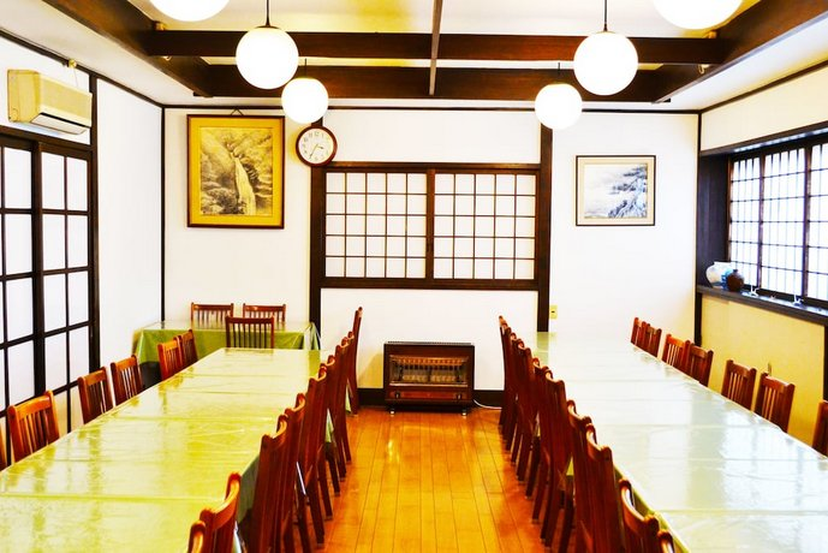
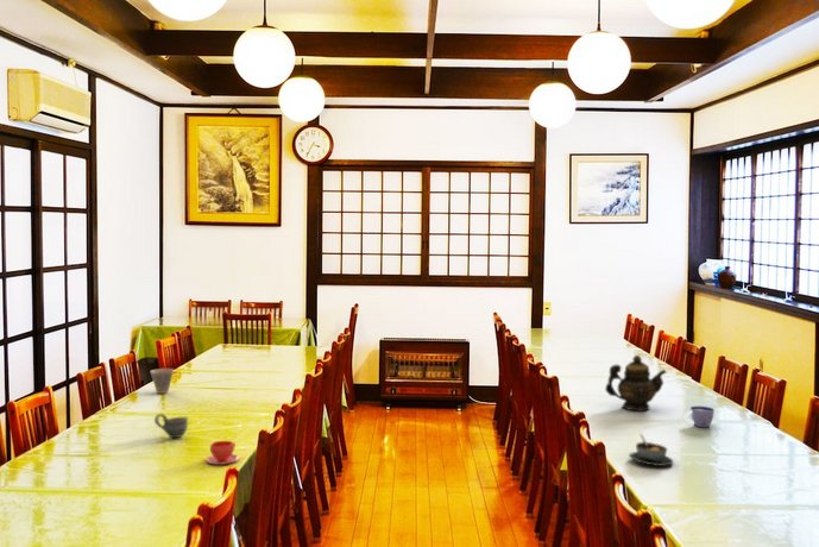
+ teacup [204,440,240,466]
+ cup [150,367,175,395]
+ cup [153,413,190,439]
+ teapot [604,354,668,413]
+ cup [682,405,716,428]
+ soup bowl [628,433,674,467]
